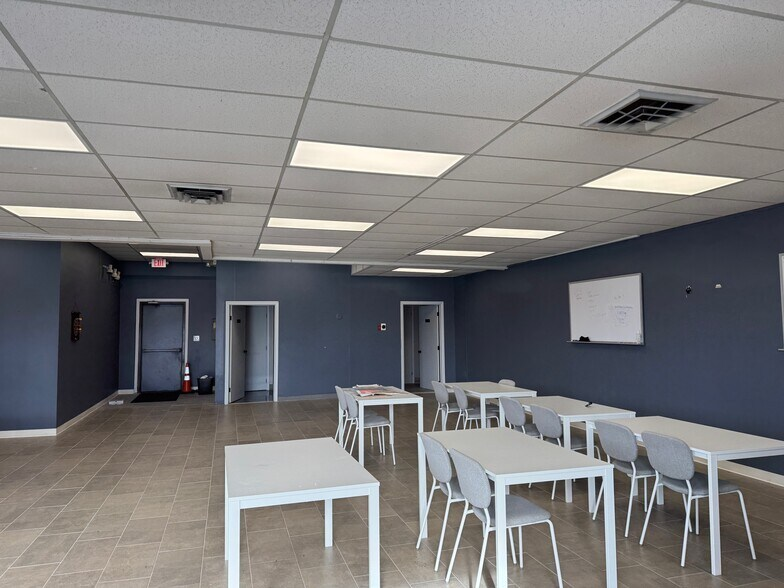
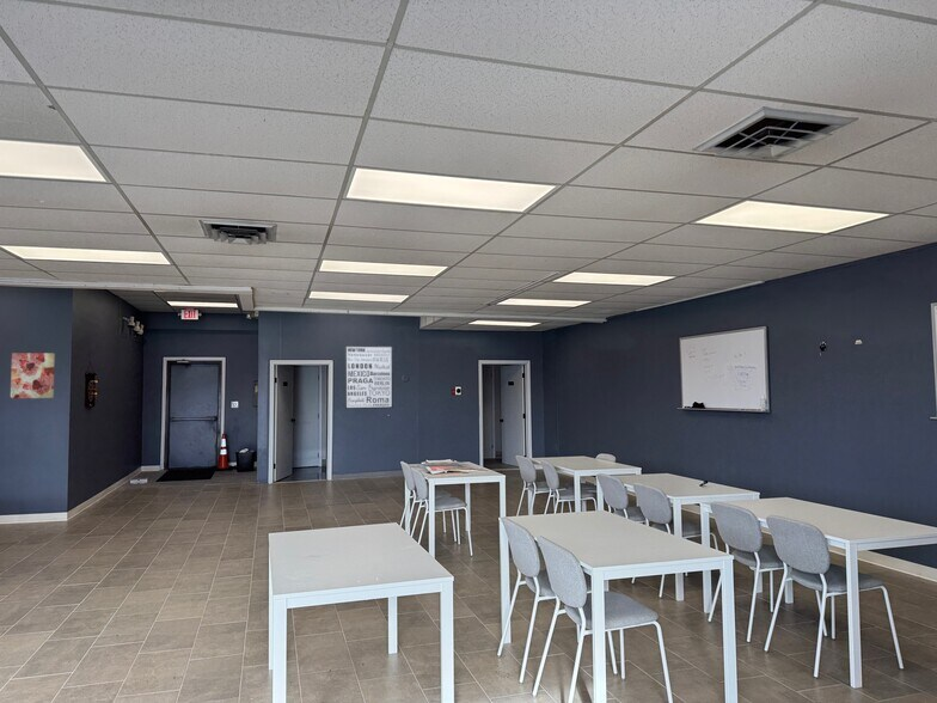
+ wall art [10,352,56,399]
+ wall art [344,344,394,410]
